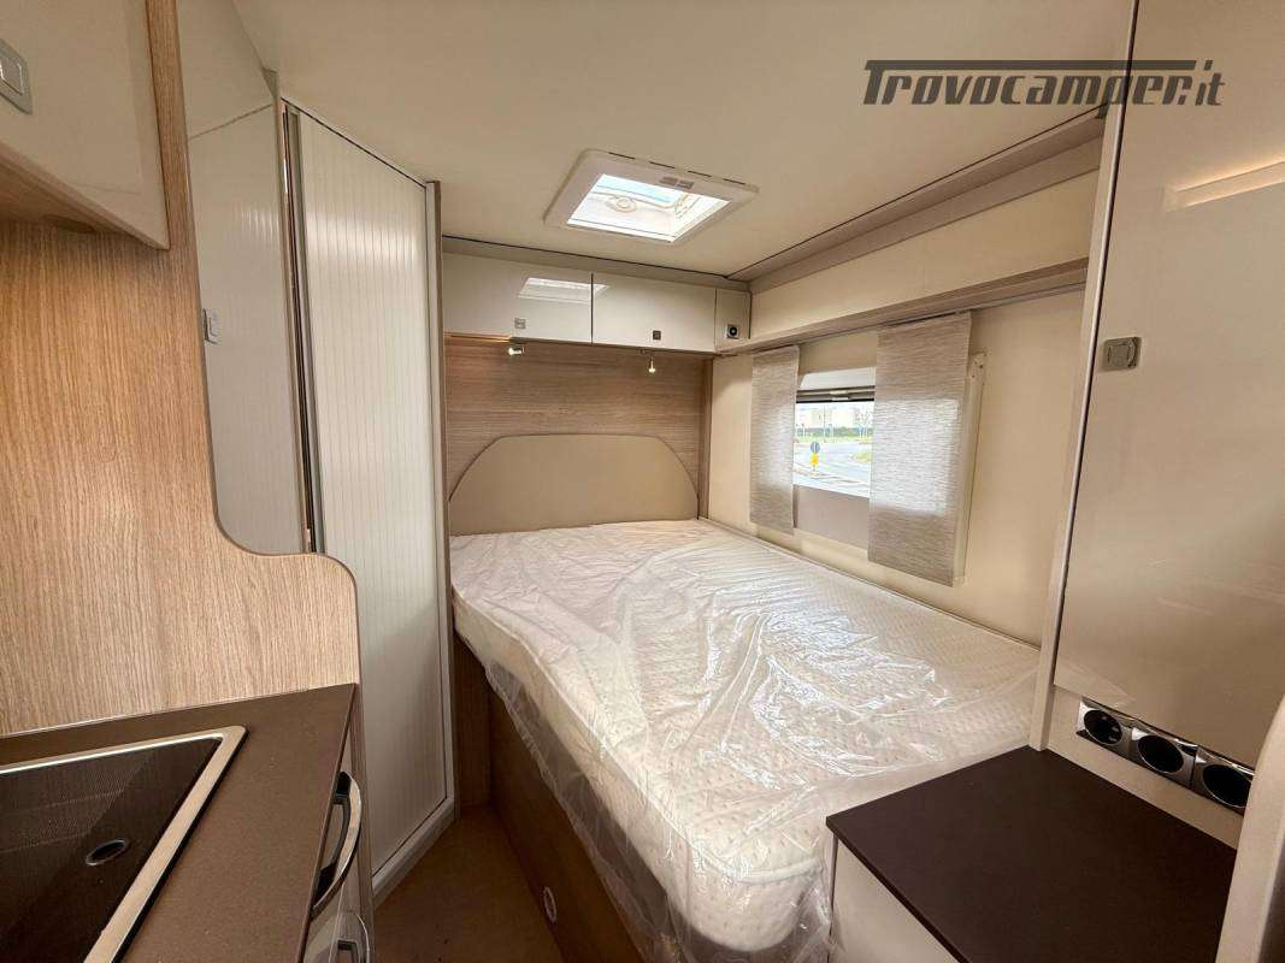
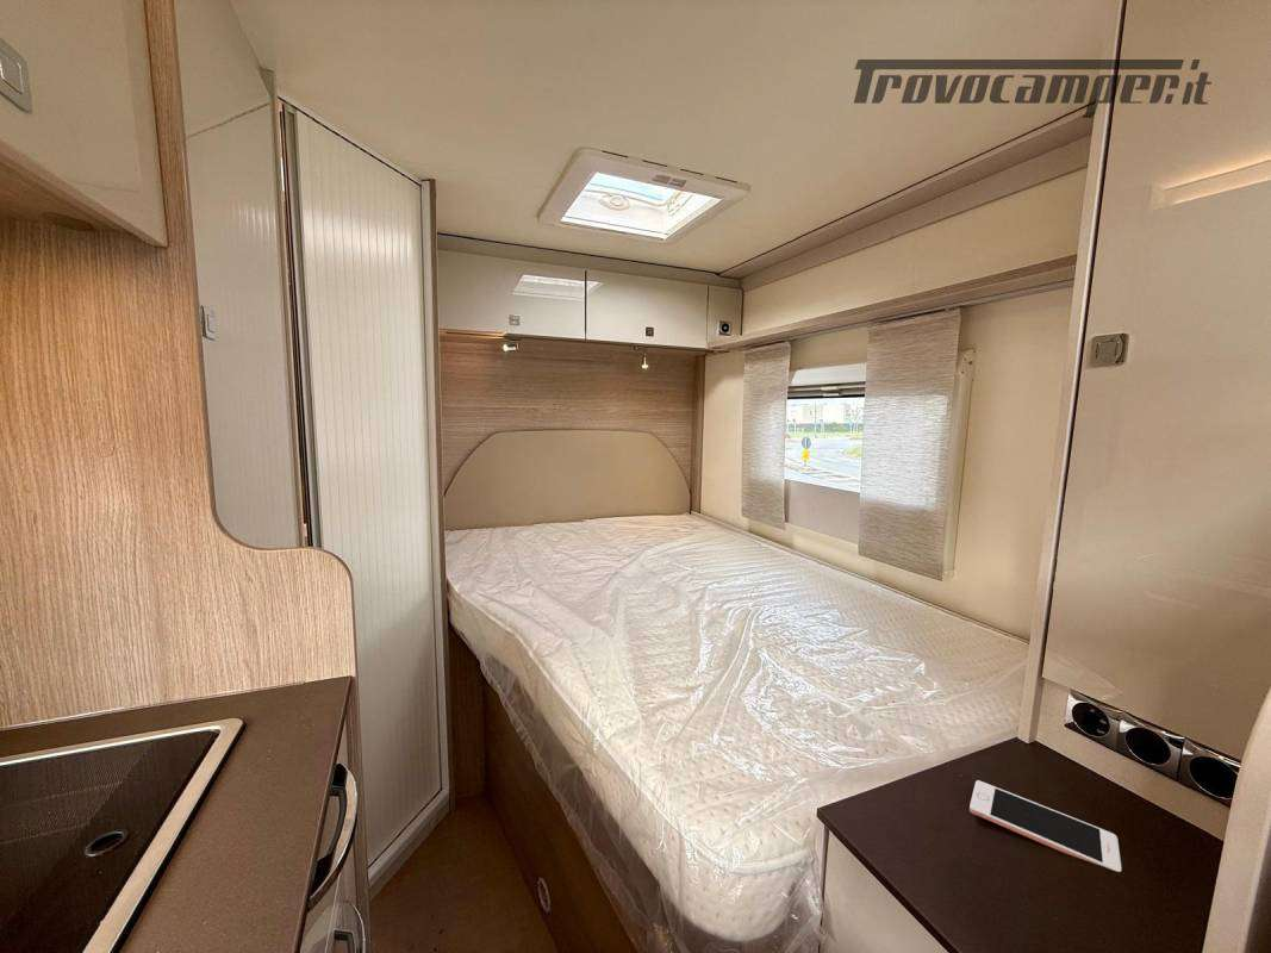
+ cell phone [968,779,1123,873]
